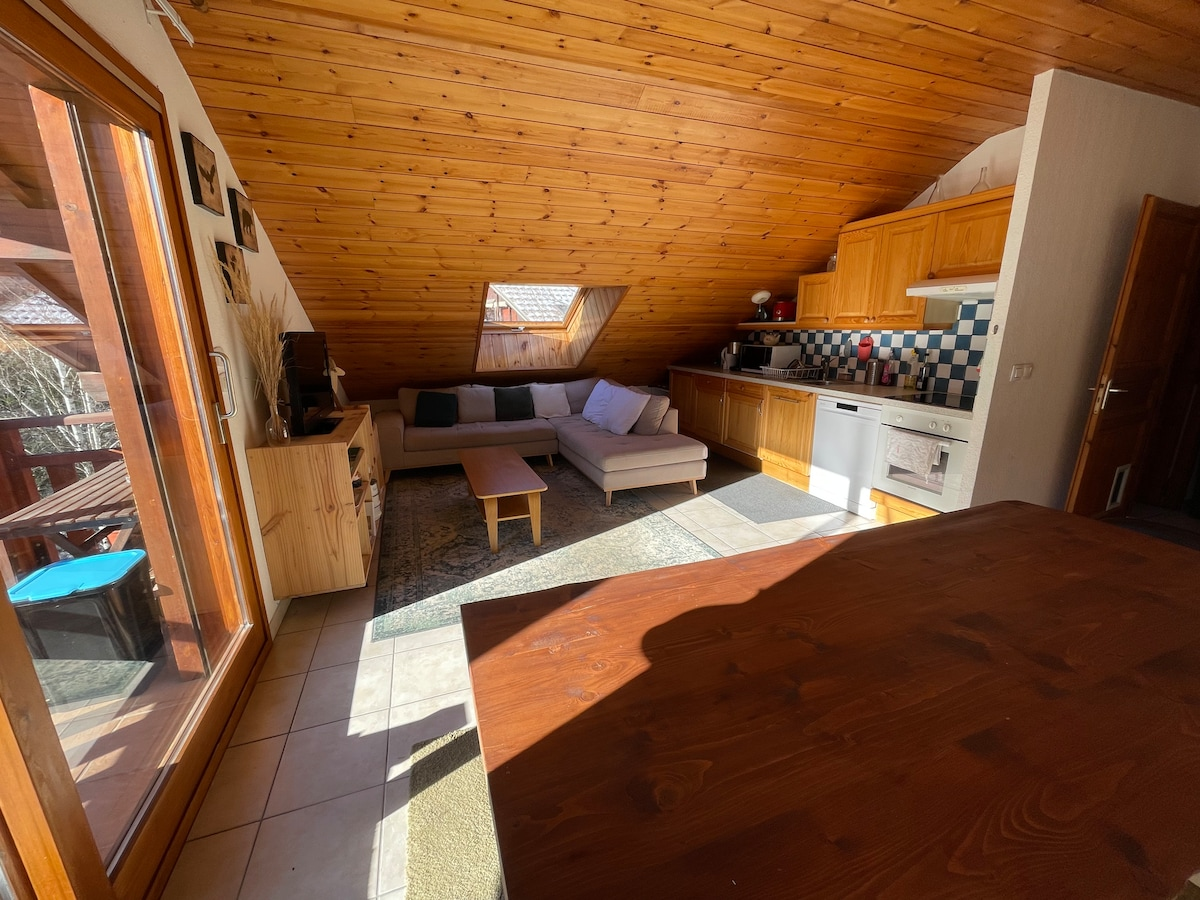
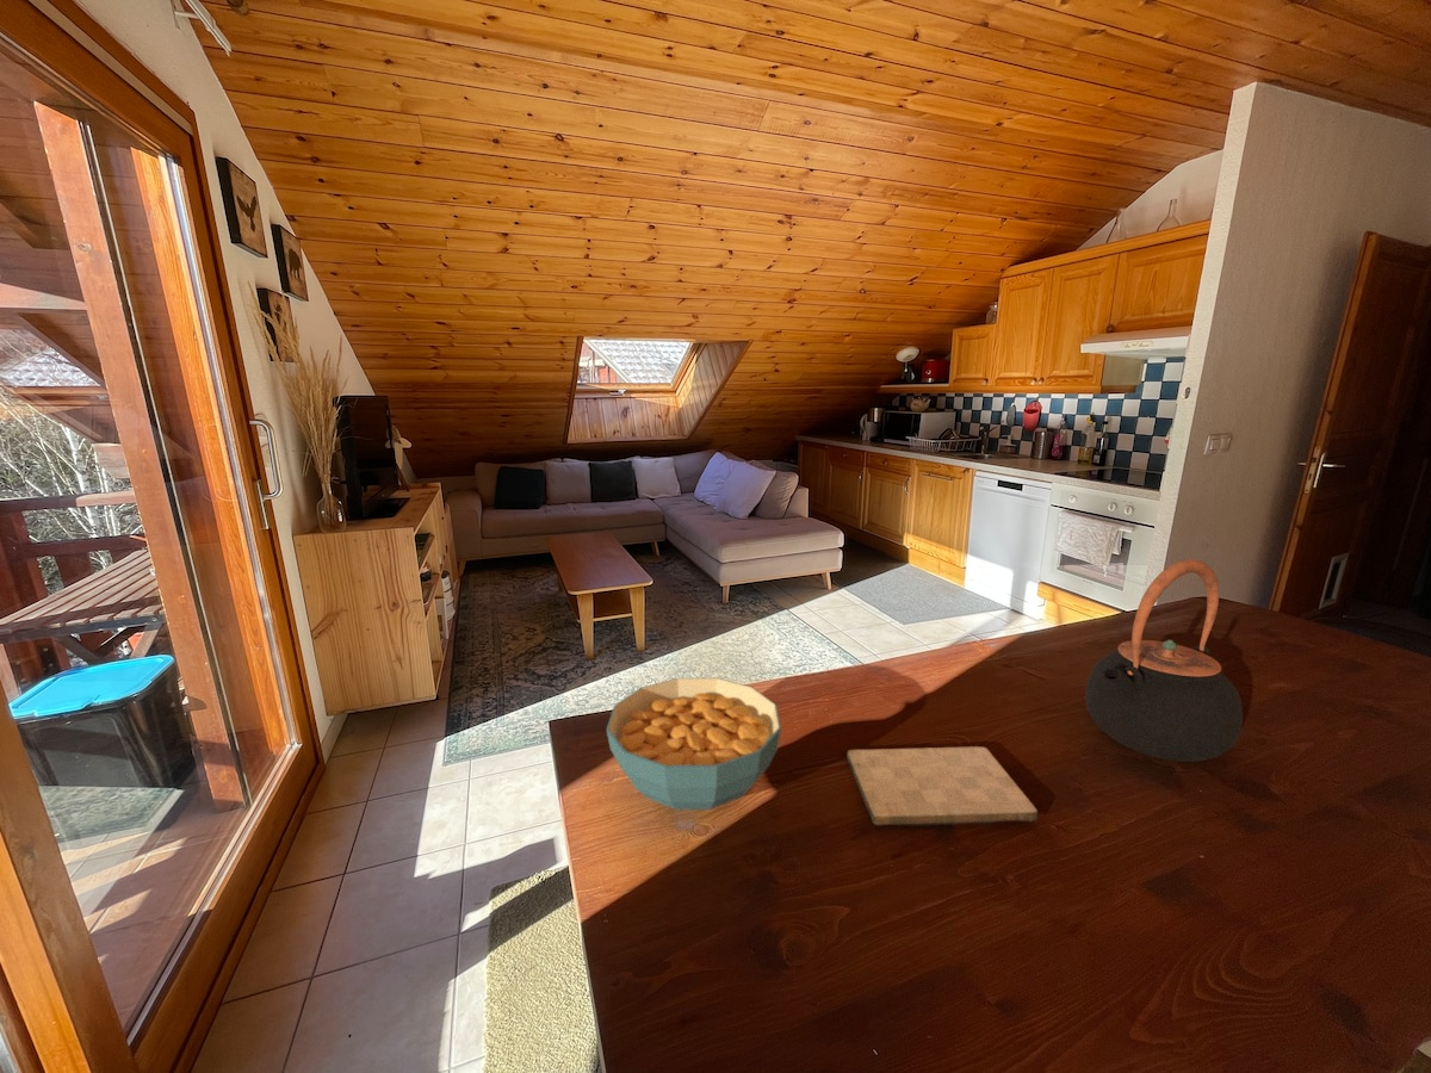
+ cereal bowl [605,677,782,811]
+ cutting board [845,745,1039,827]
+ teapot [1084,558,1244,763]
